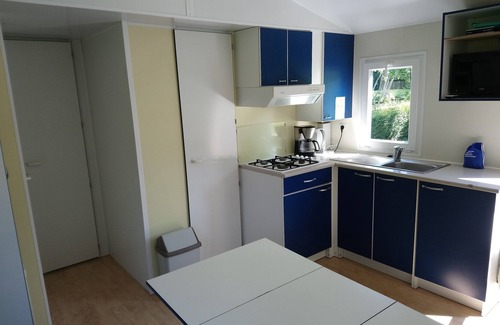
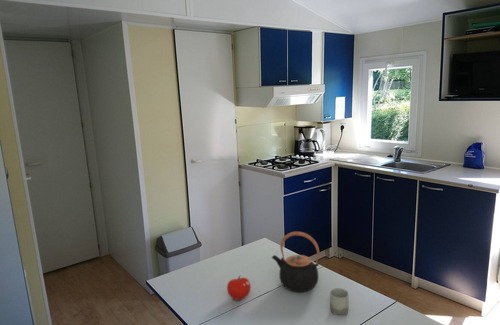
+ cup [329,287,350,316]
+ fruit [226,275,252,301]
+ teapot [271,231,320,293]
